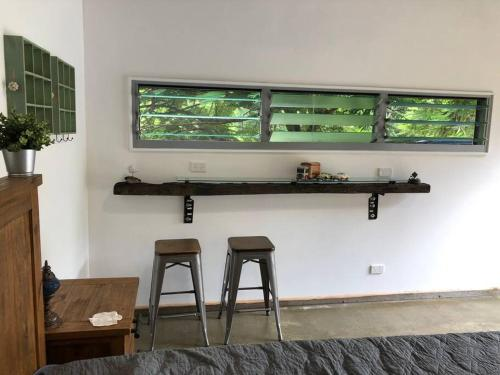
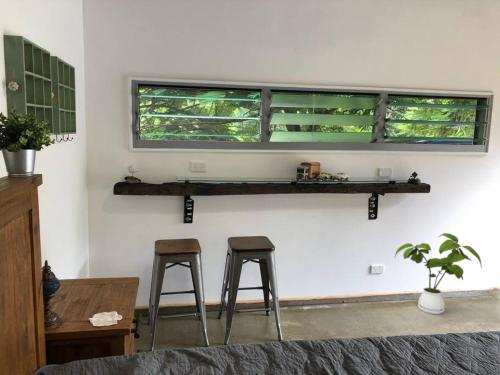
+ house plant [394,232,483,315]
